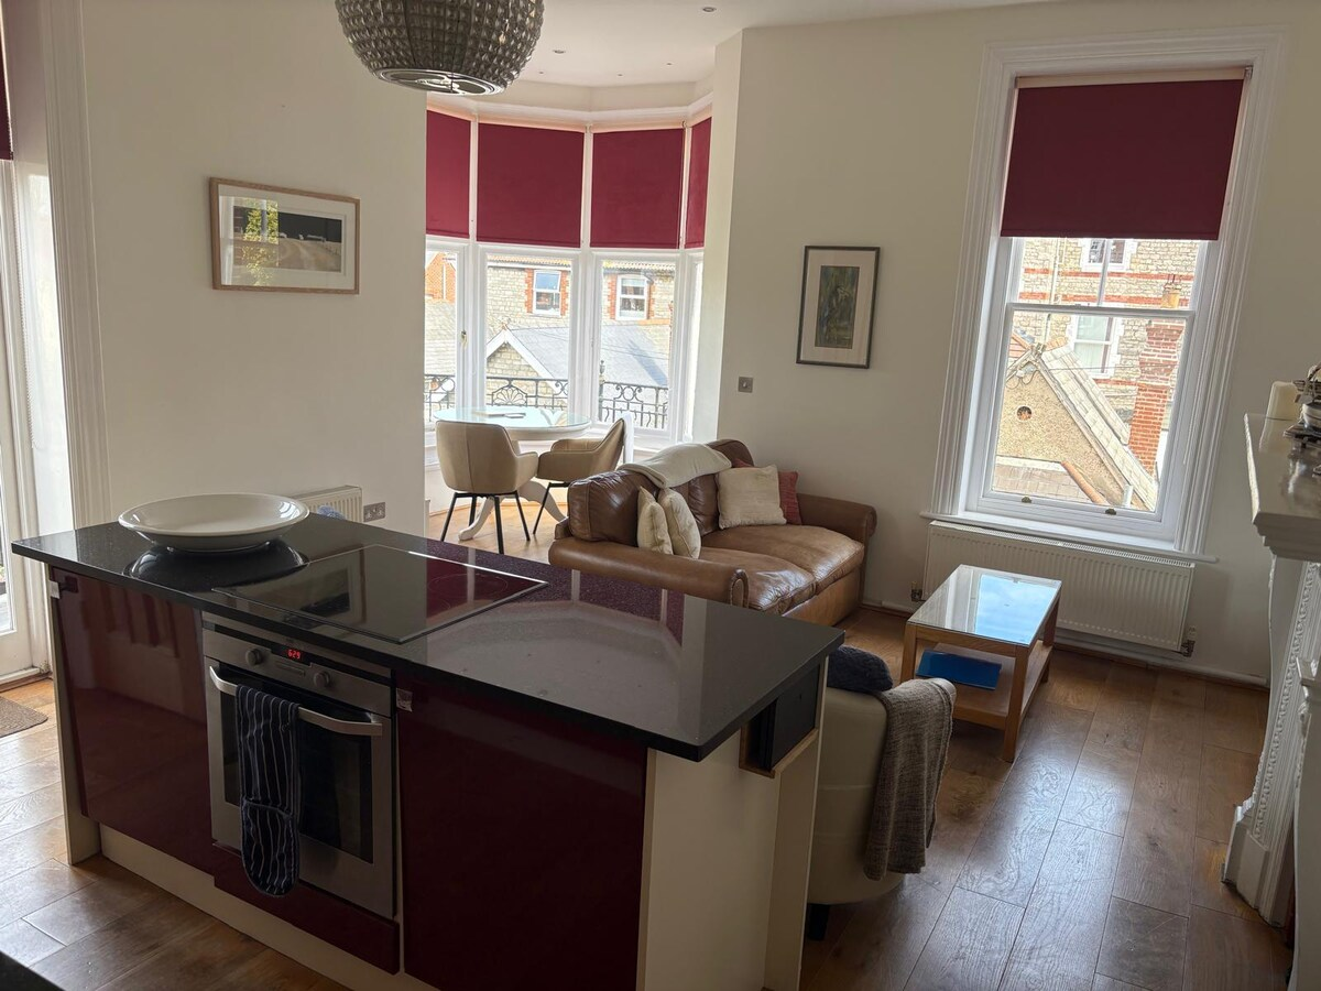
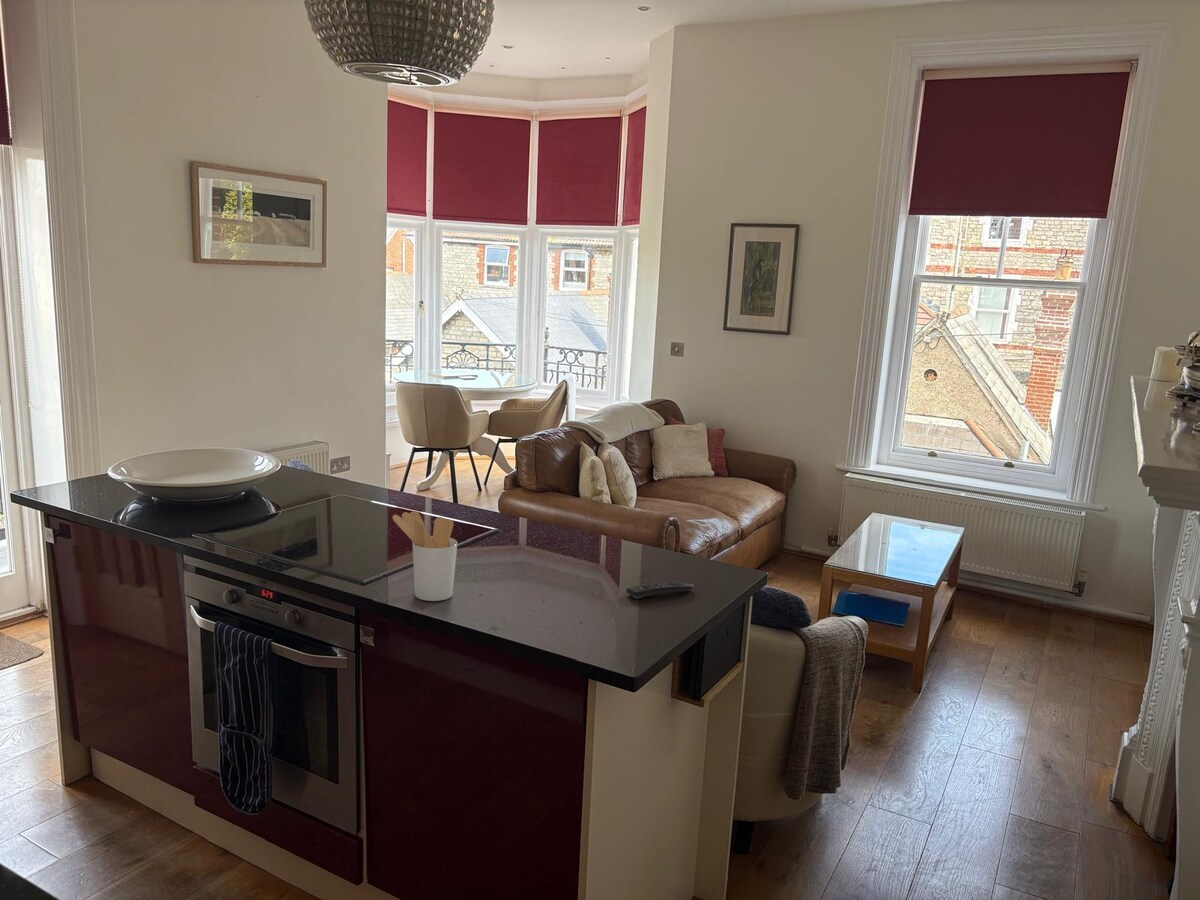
+ remote control [625,581,694,600]
+ utensil holder [392,510,458,602]
